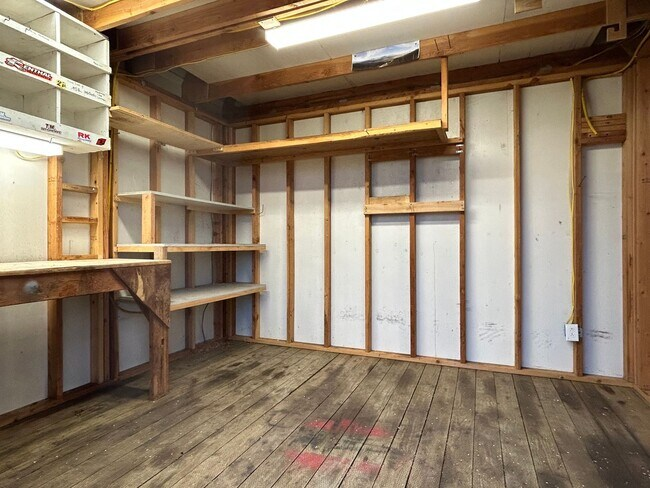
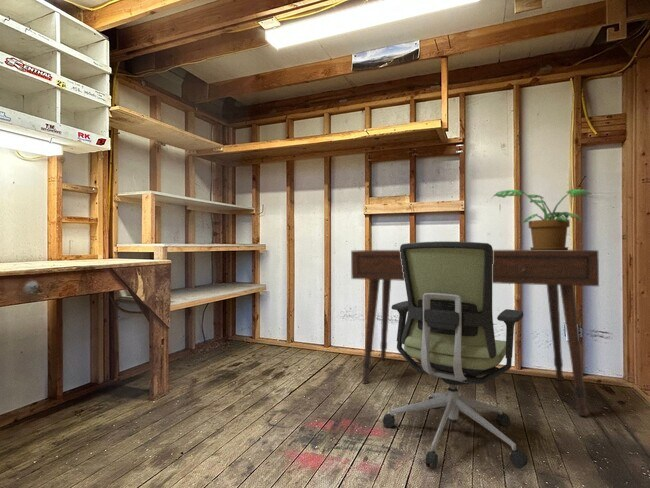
+ potted plant [491,188,593,250]
+ desk [350,249,600,417]
+ office chair [382,240,529,470]
